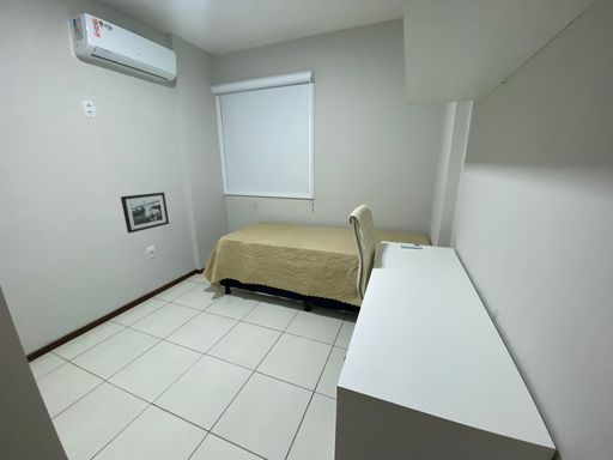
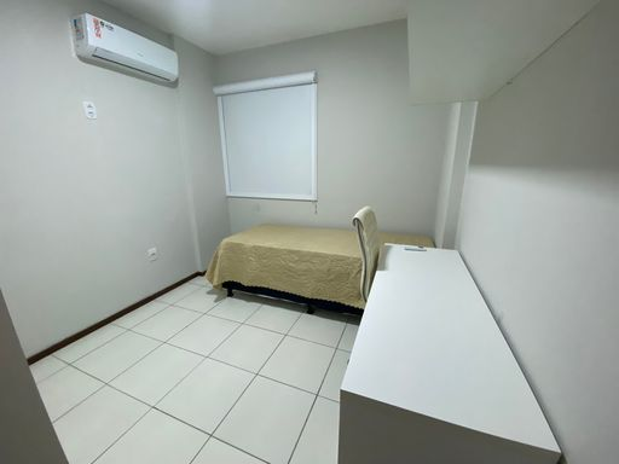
- picture frame [120,192,170,234]
